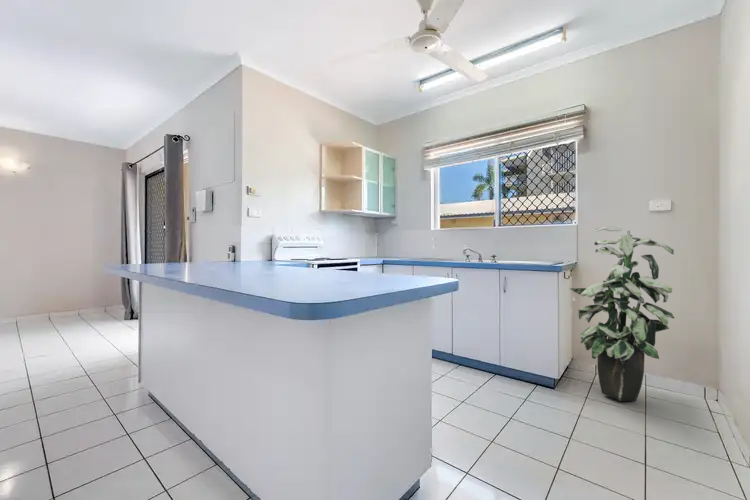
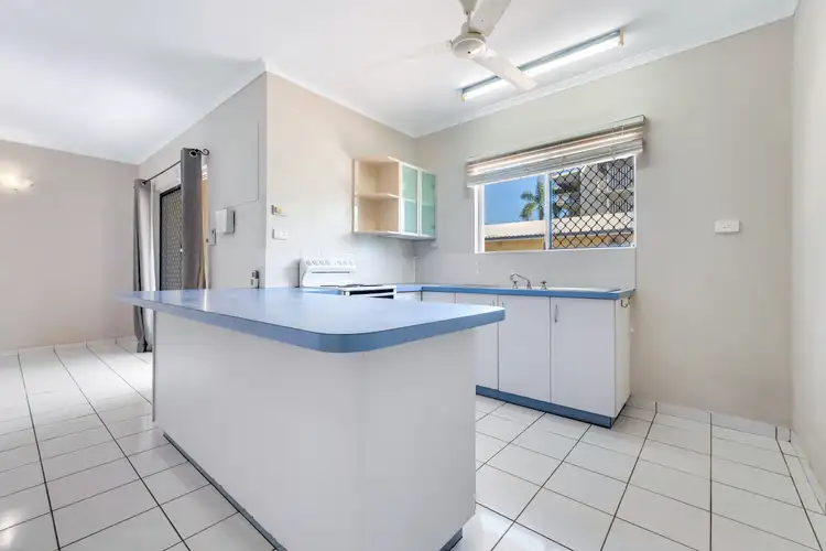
- indoor plant [569,226,675,402]
